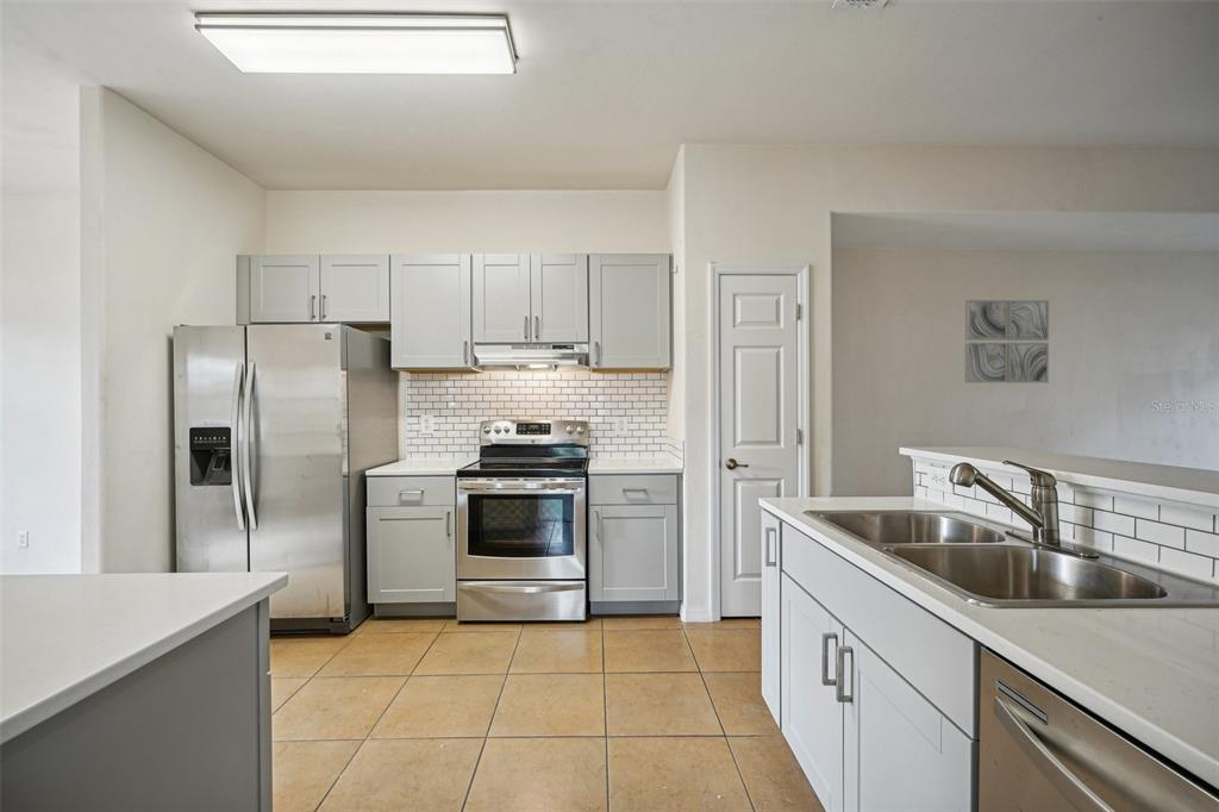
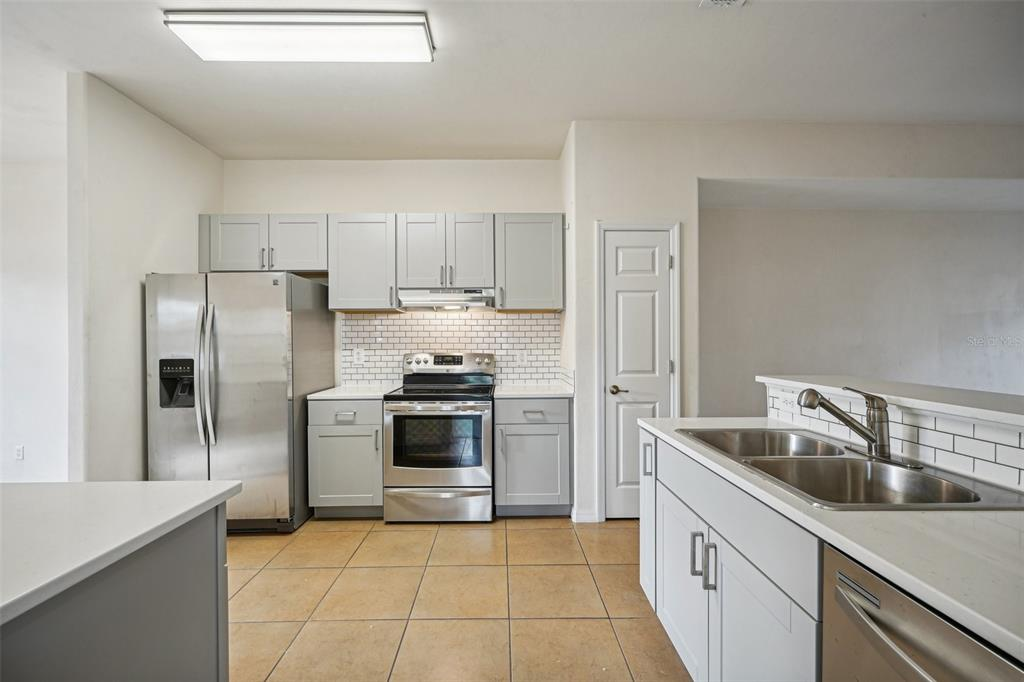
- wall art [964,299,1050,385]
